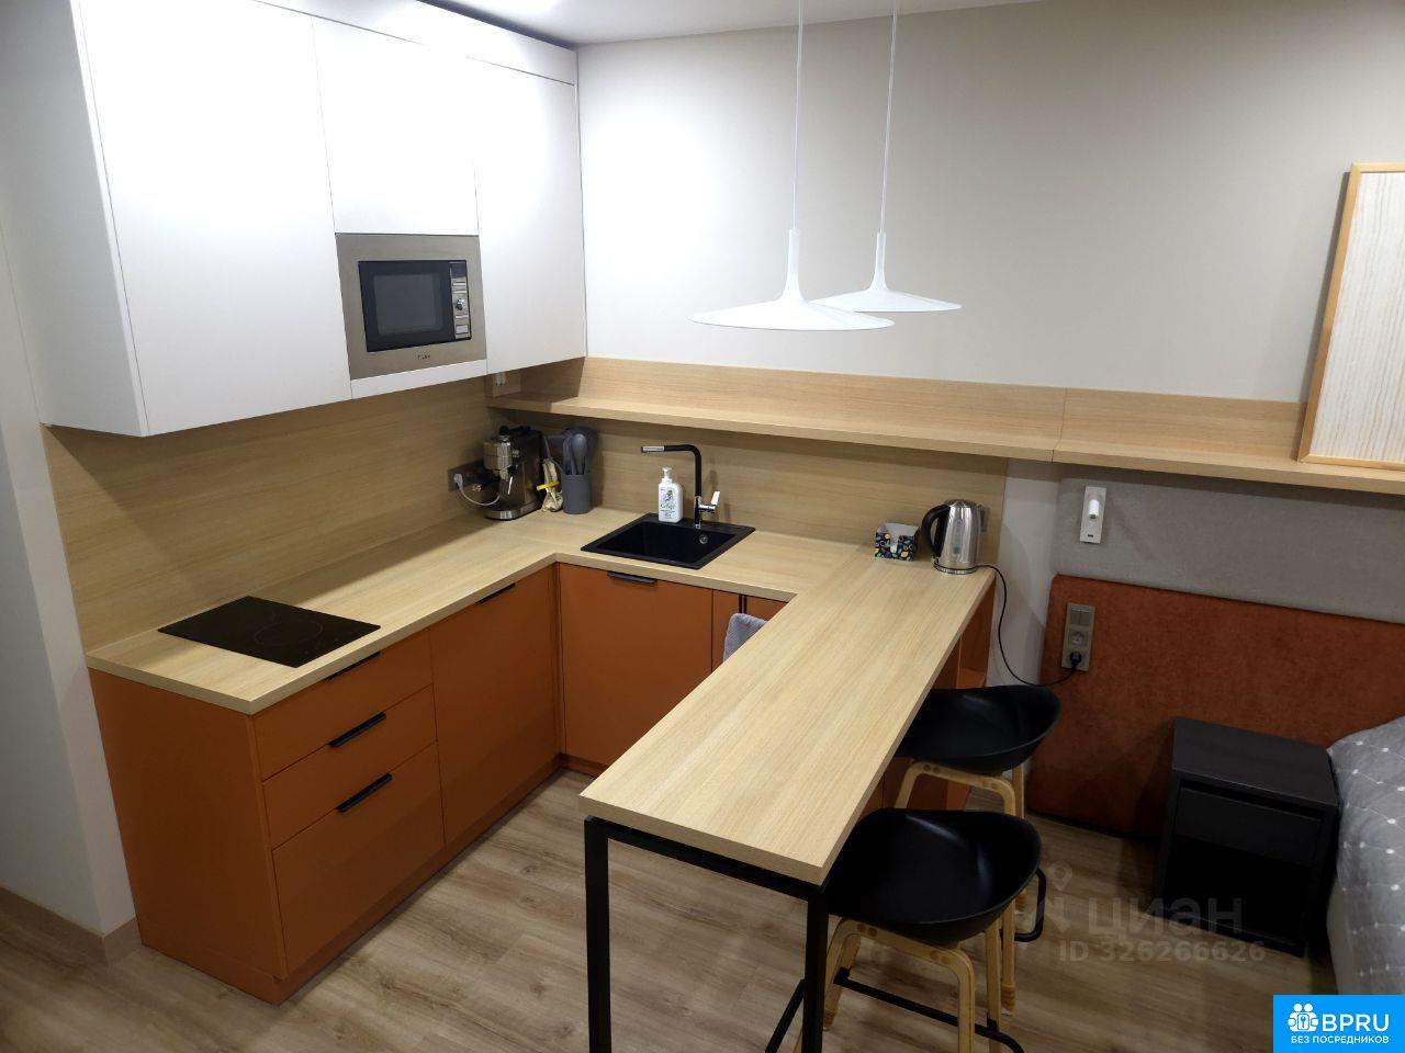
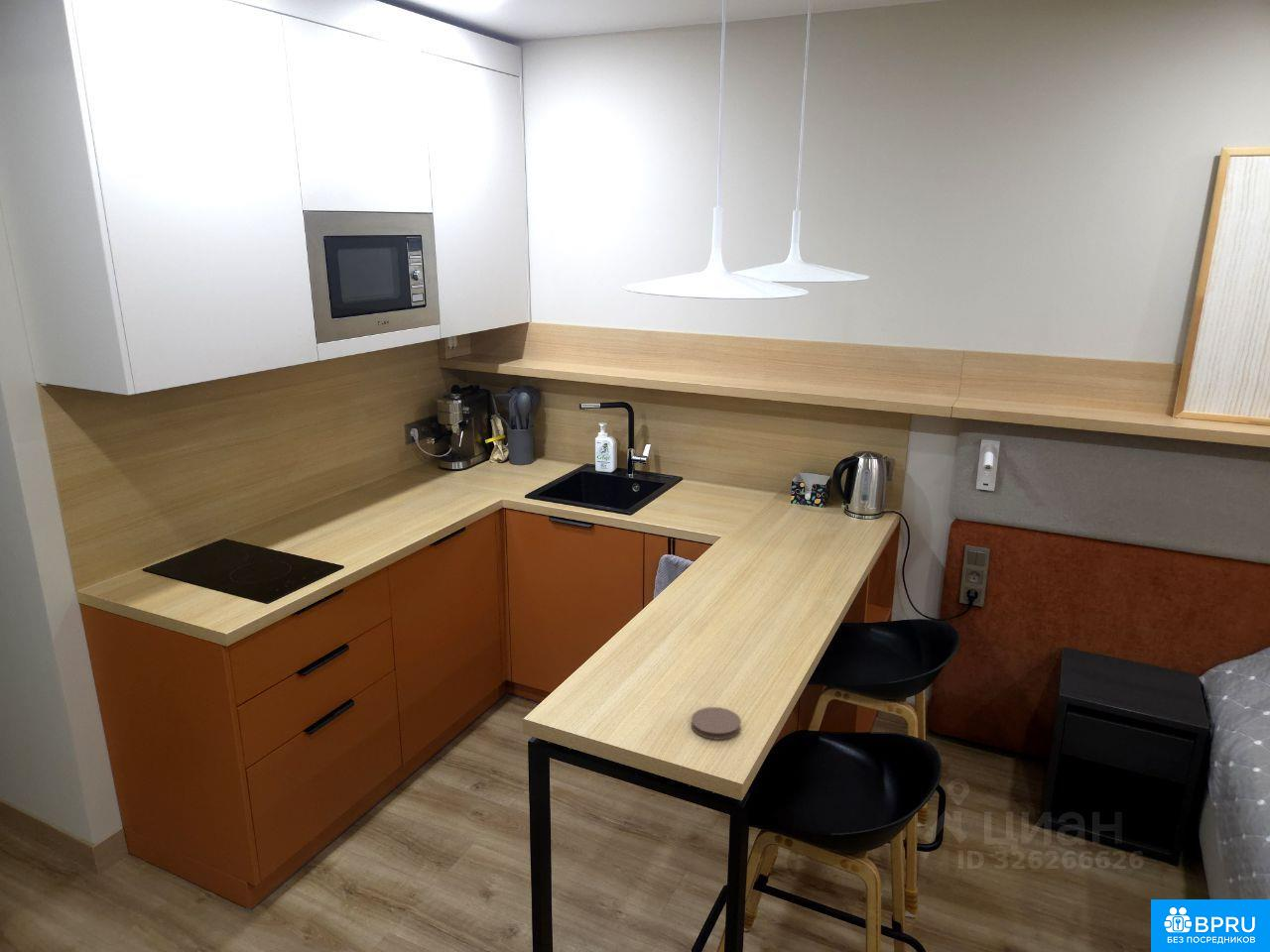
+ coaster [691,706,742,741]
